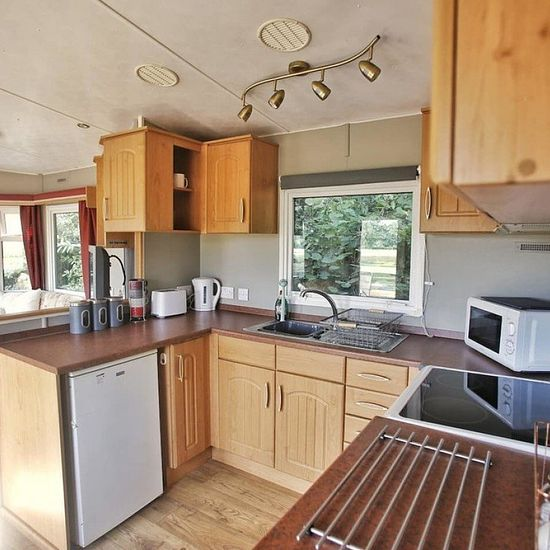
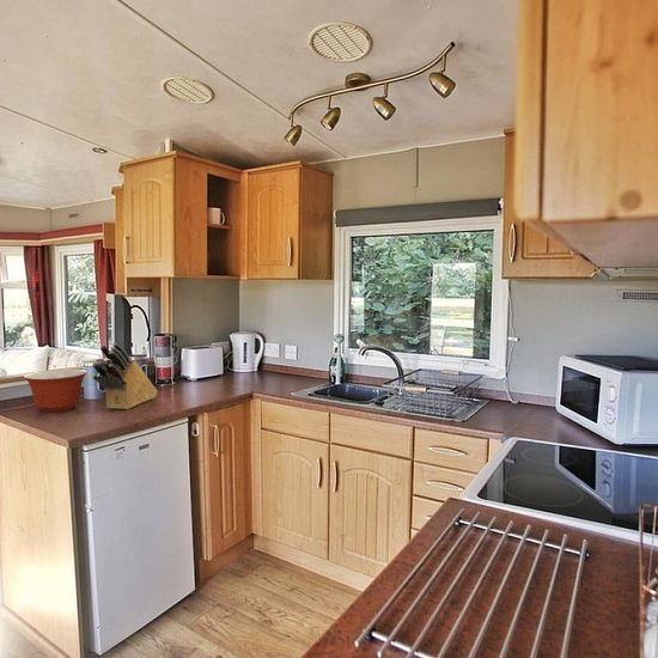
+ knife block [91,341,158,410]
+ mixing bowl [23,368,89,413]
